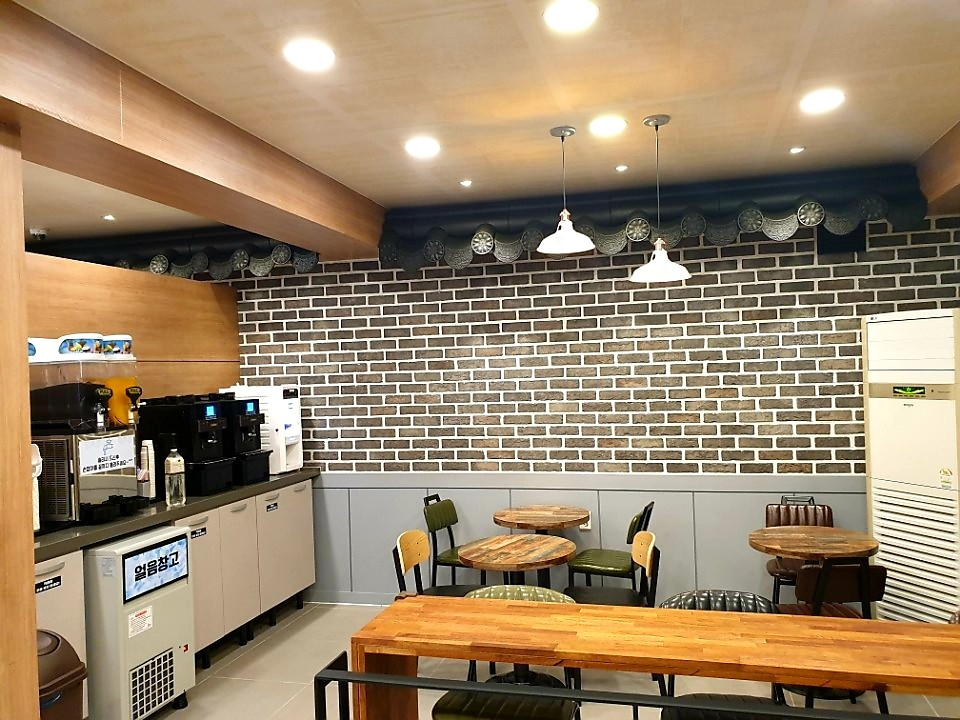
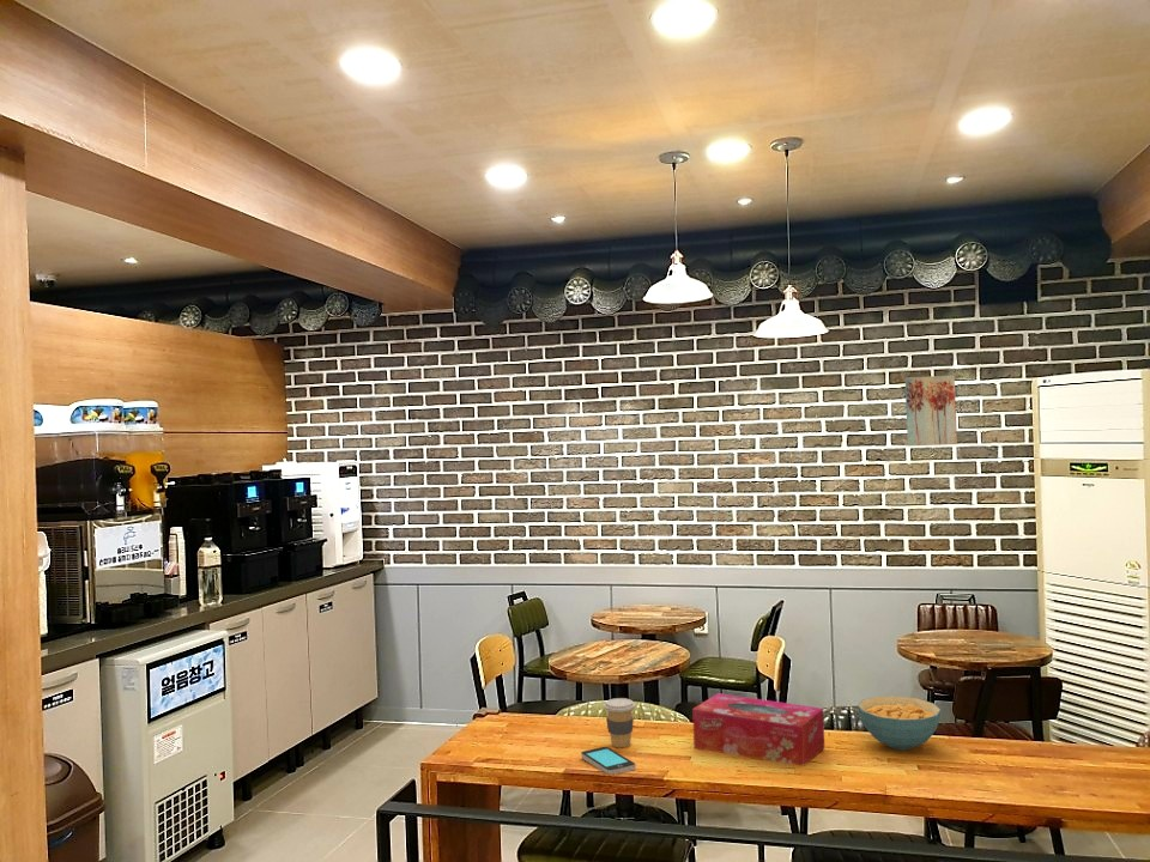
+ cereal bowl [857,694,942,751]
+ coffee cup [603,697,636,748]
+ smartphone [580,746,636,776]
+ tissue box [691,692,825,767]
+ wall art [903,375,958,447]
